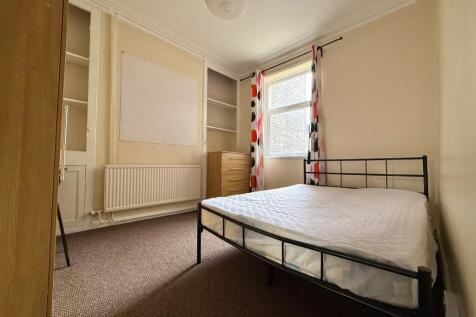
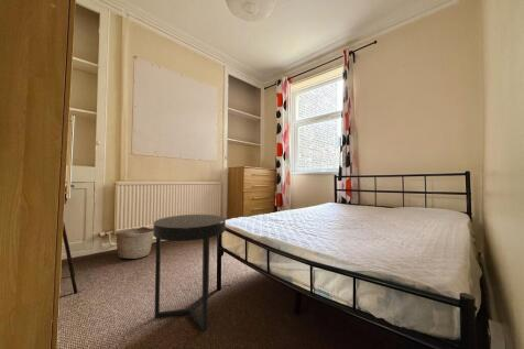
+ basket [114,226,154,260]
+ side table [153,214,227,331]
